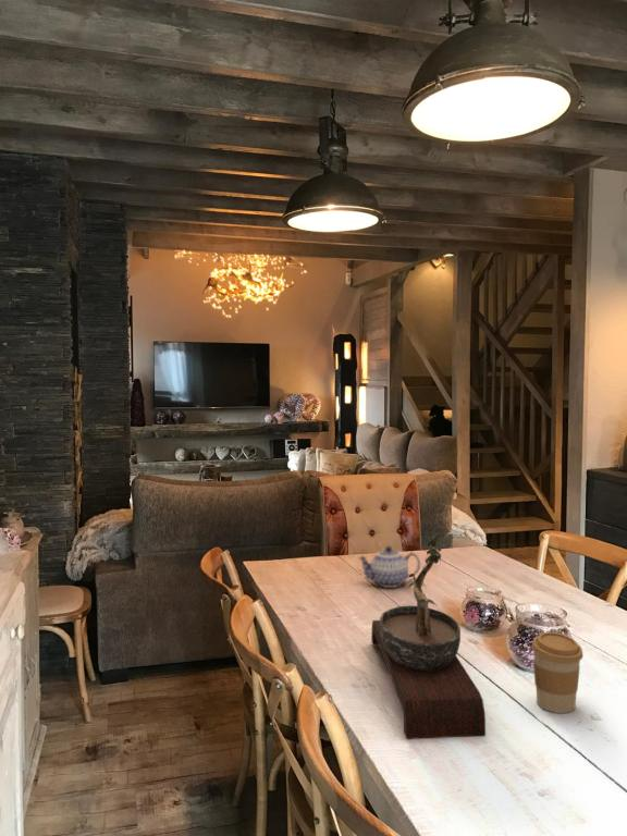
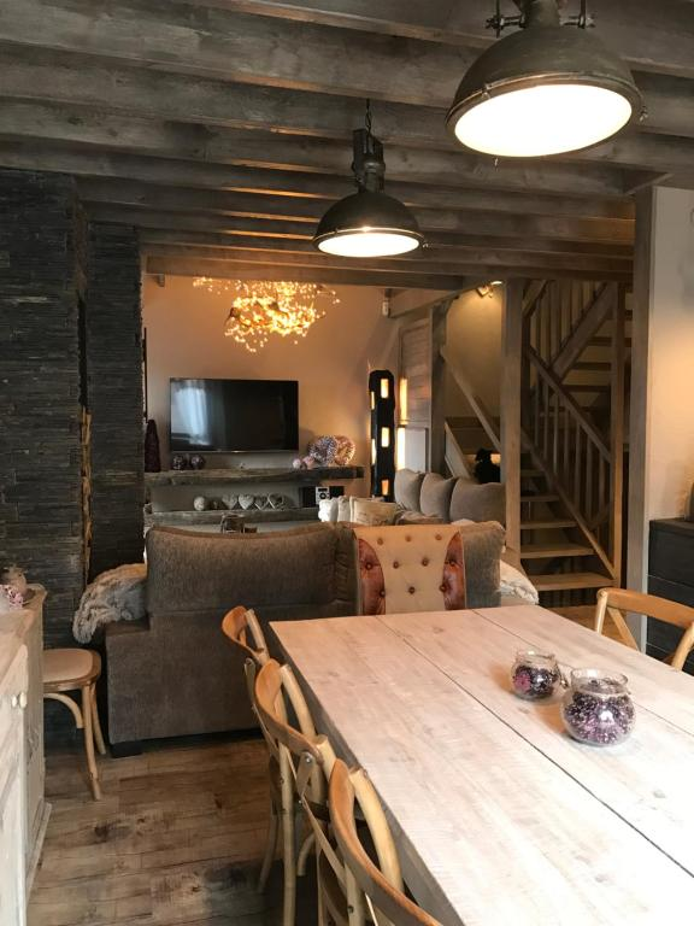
- bonsai tree [370,532,487,740]
- coffee cup [530,631,585,714]
- teapot [357,545,421,589]
